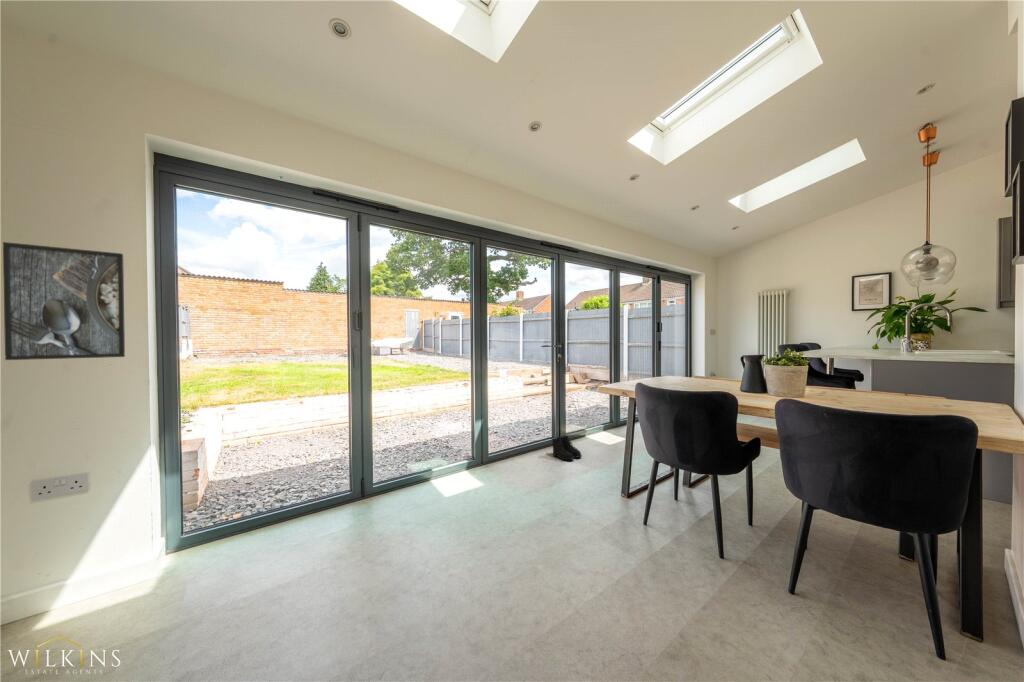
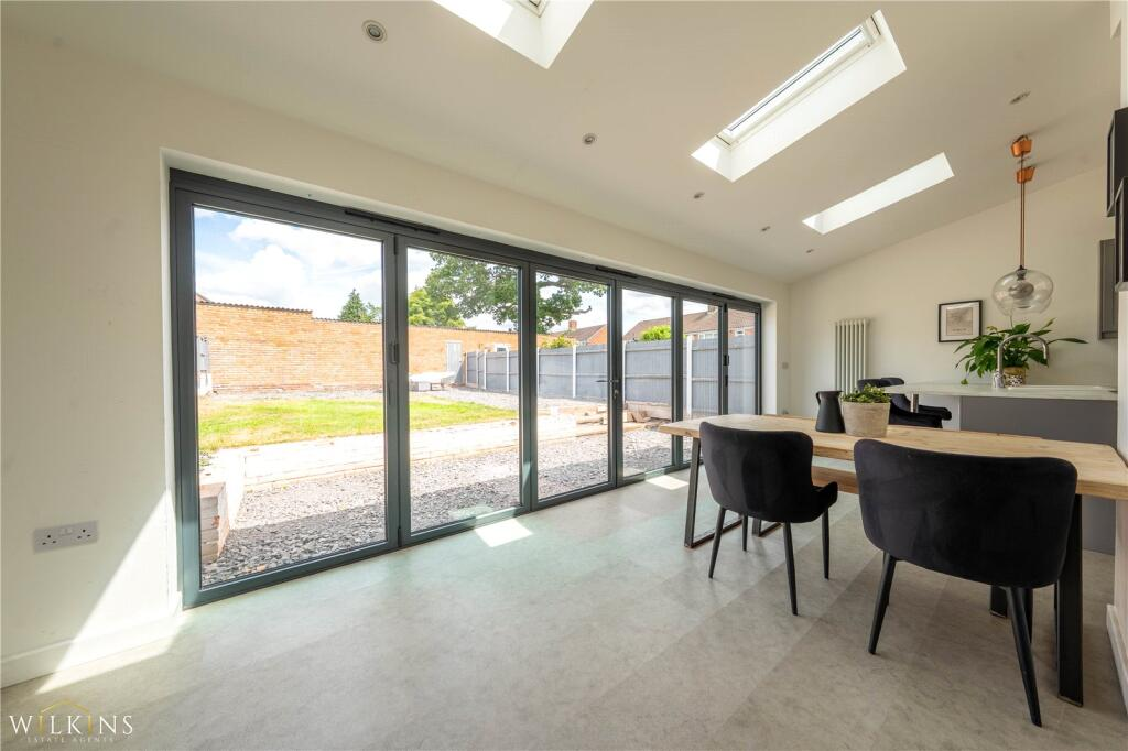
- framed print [2,241,126,361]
- boots [551,434,583,461]
